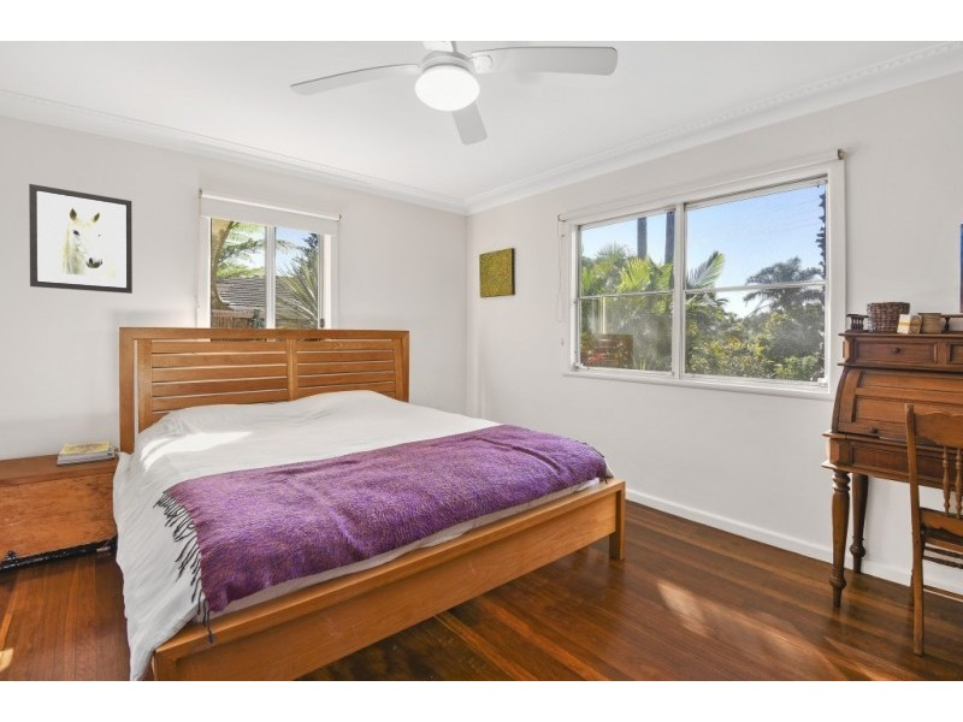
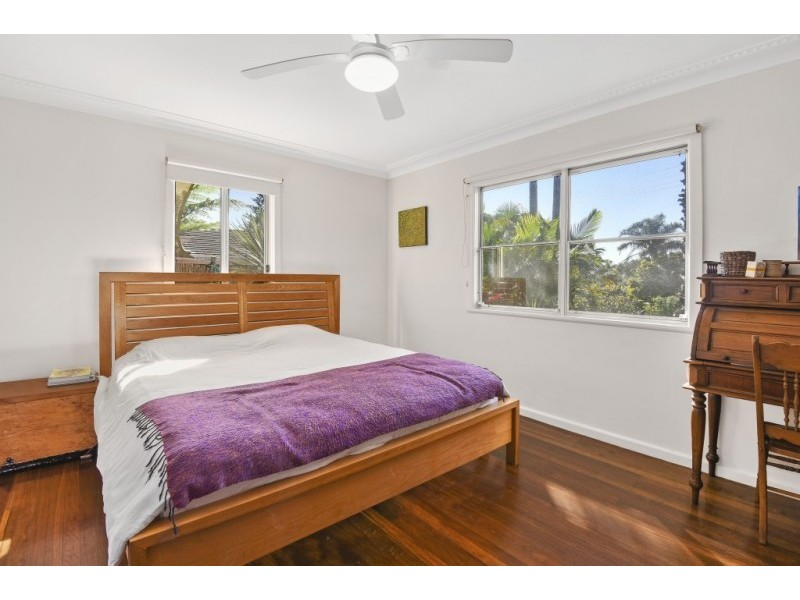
- wall art [28,183,134,295]
